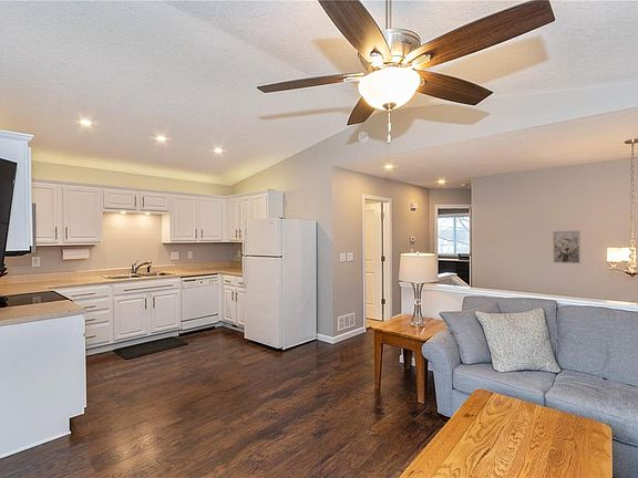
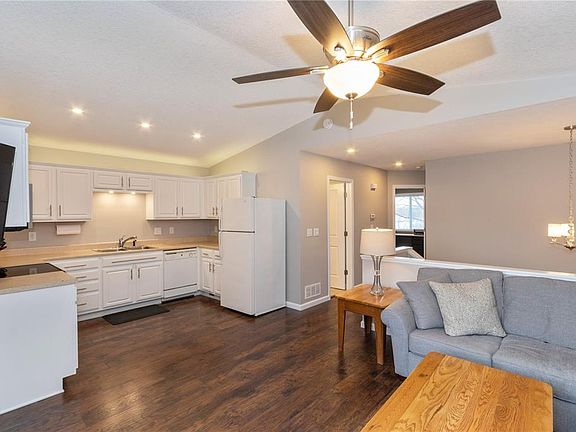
- wall art [552,230,582,264]
